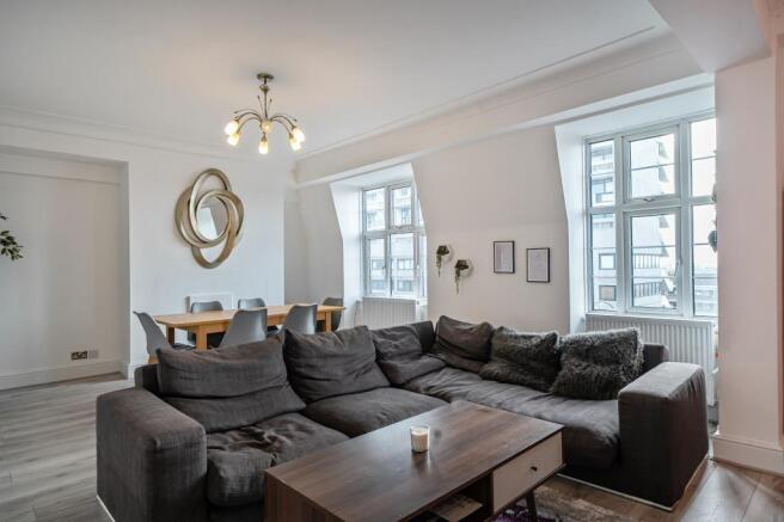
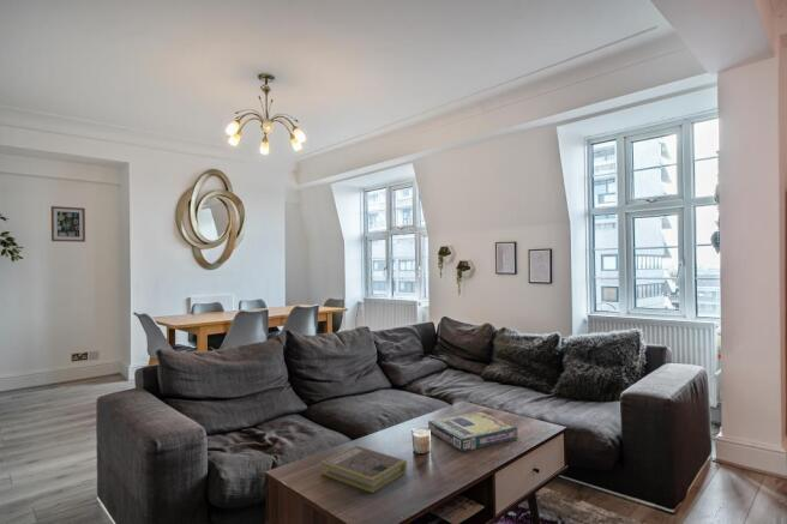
+ video game box [427,410,518,453]
+ book [320,445,408,494]
+ wall art [50,205,86,243]
